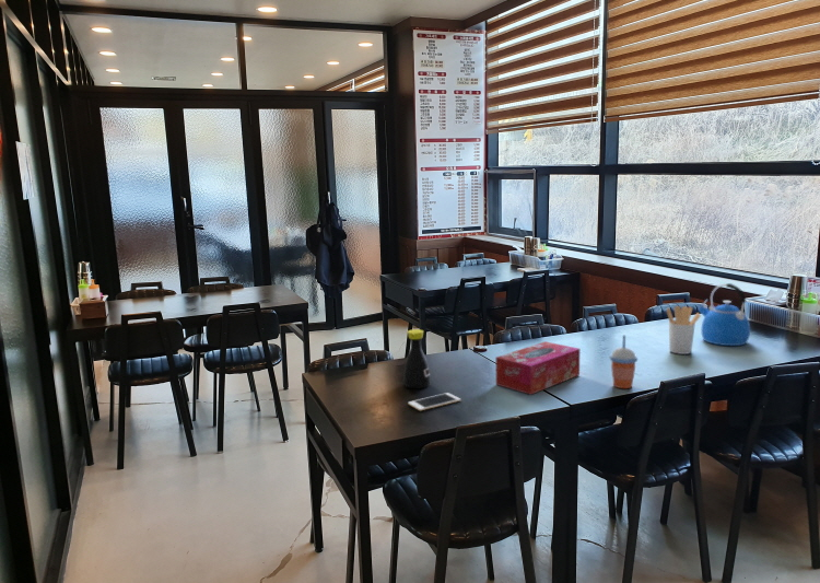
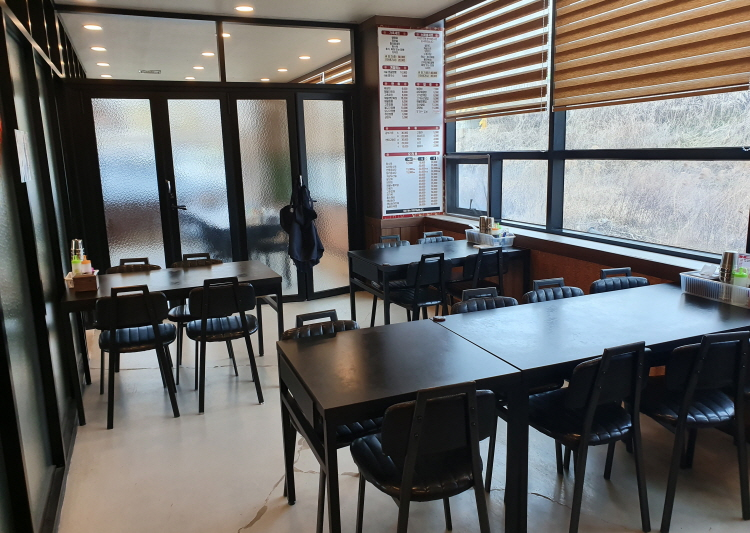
- utensil holder [666,304,702,355]
- kettle [696,282,751,347]
- cell phone [407,392,461,412]
- bottle [402,328,431,389]
- tissue box [495,340,581,396]
- cup with straw [609,335,639,389]
